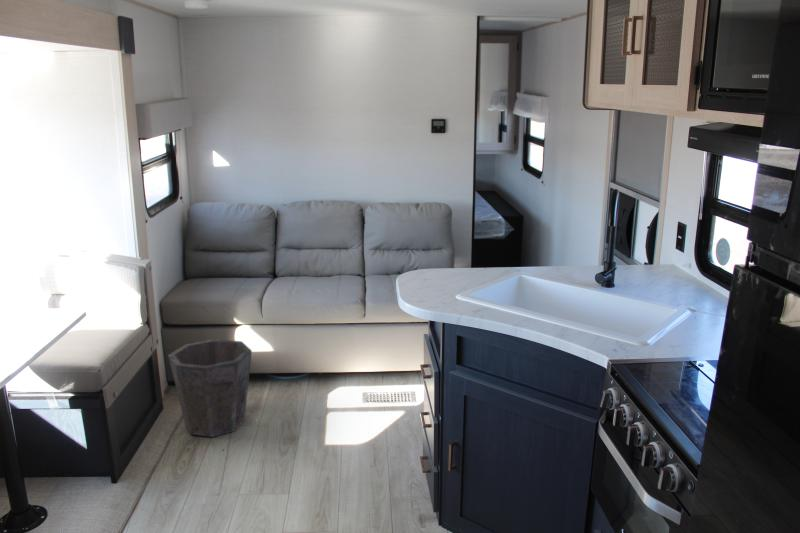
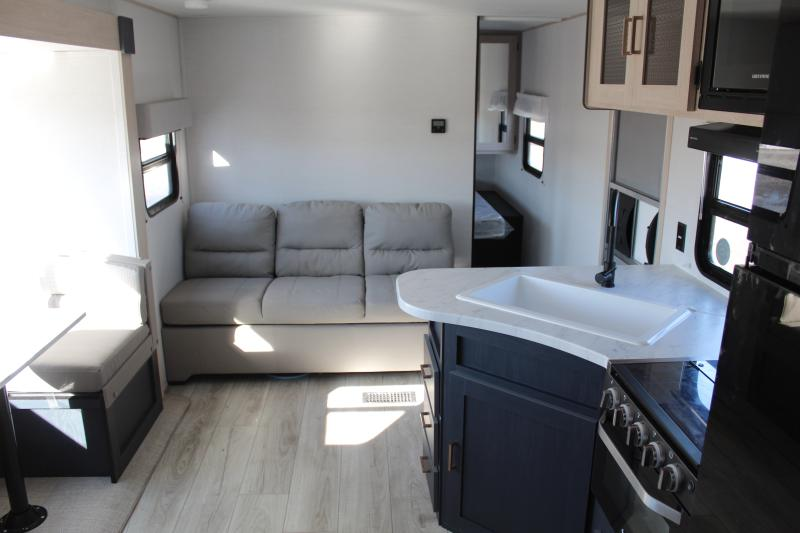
- waste bin [167,338,253,438]
